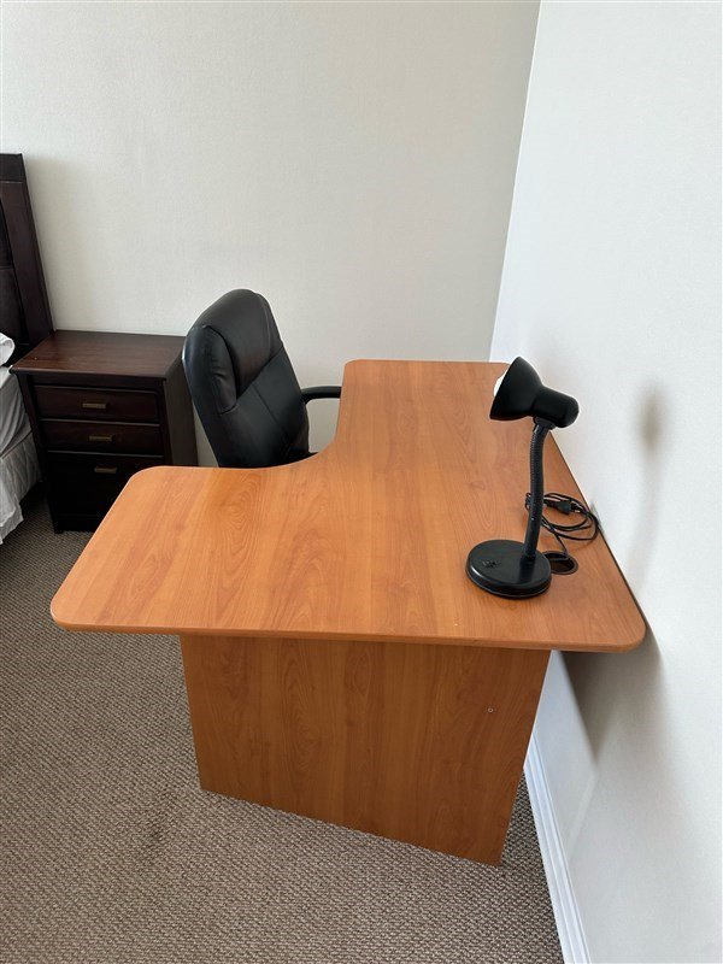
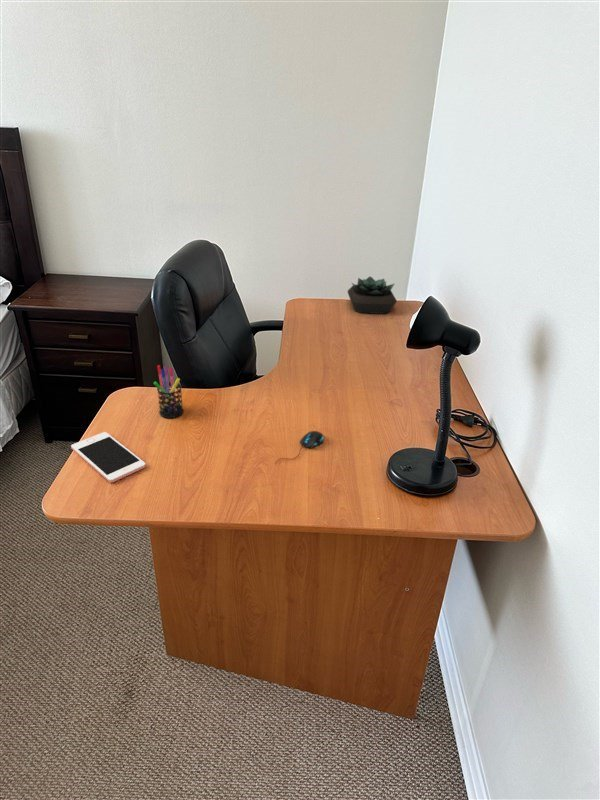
+ cell phone [70,431,147,483]
+ succulent plant [346,275,398,315]
+ mouse [274,430,325,464]
+ pen holder [153,364,184,419]
